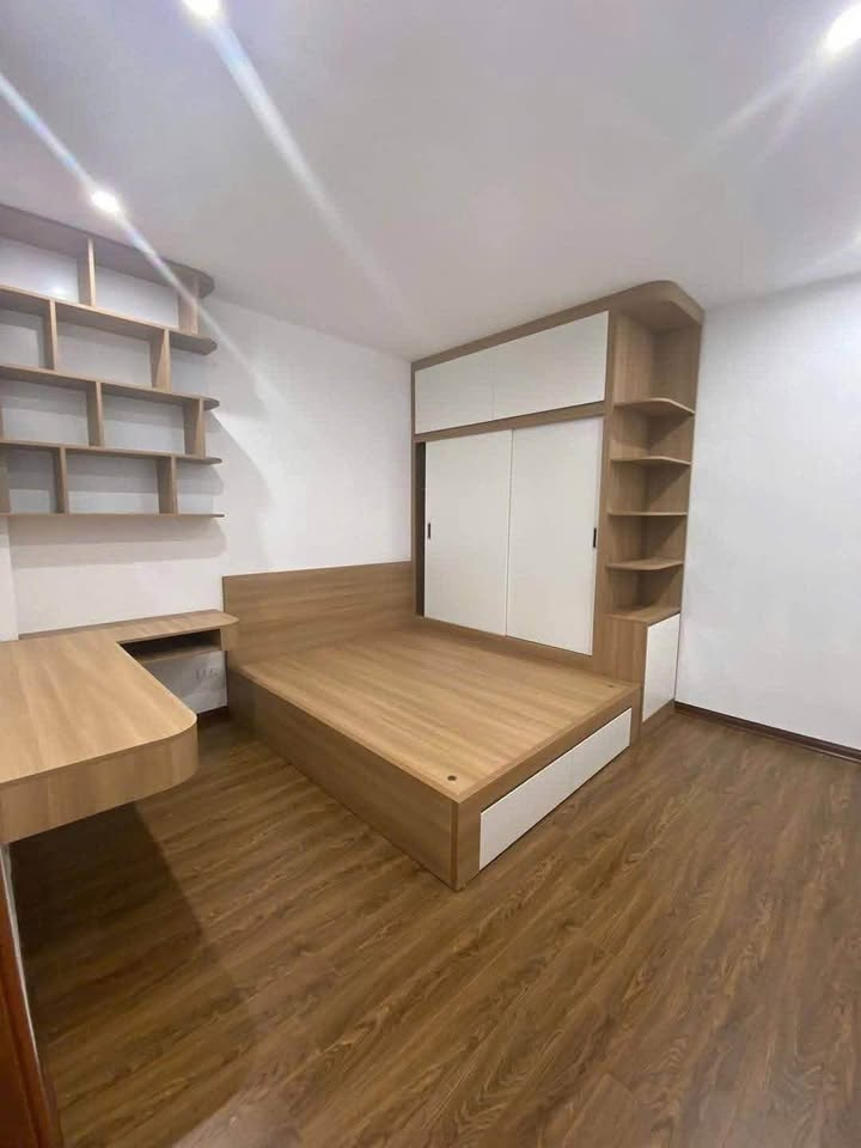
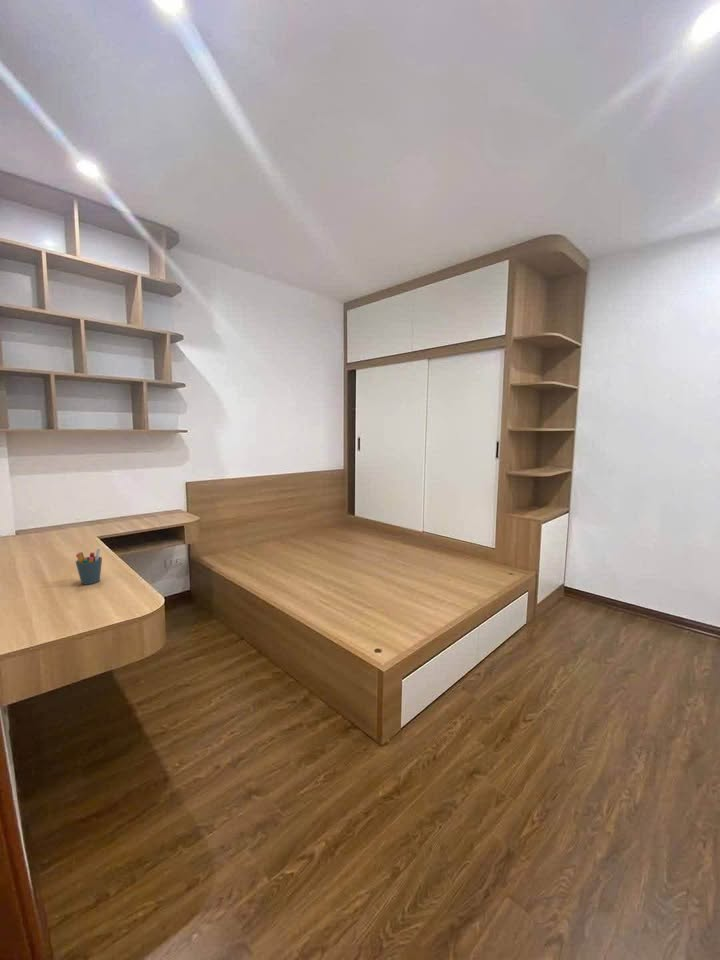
+ pen holder [75,547,103,586]
